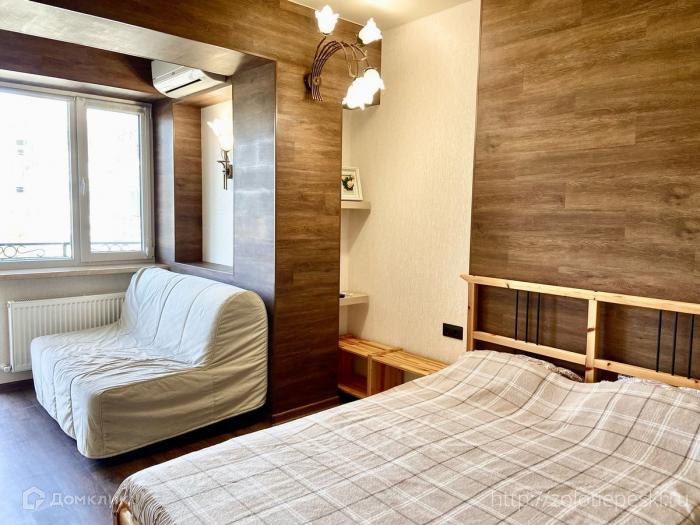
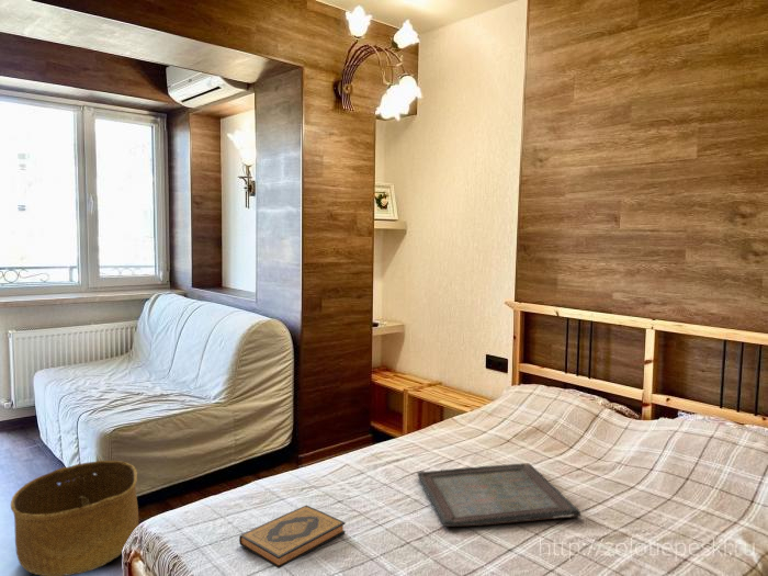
+ hardback book [238,505,347,569]
+ serving tray [416,462,581,528]
+ basket [10,460,139,576]
